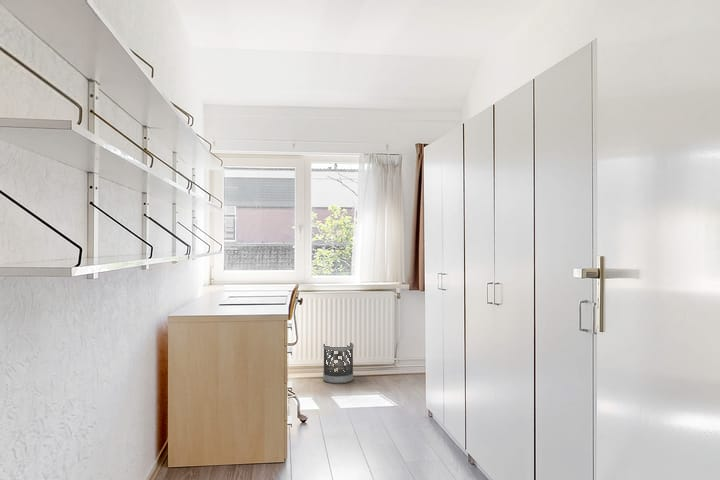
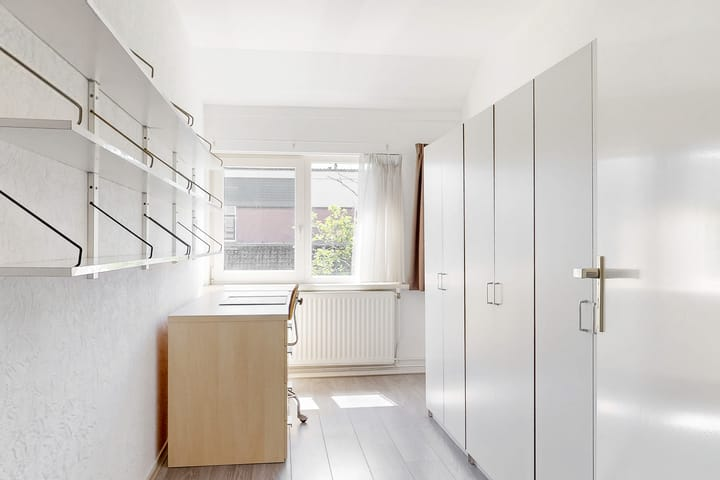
- wastebasket [322,342,354,385]
